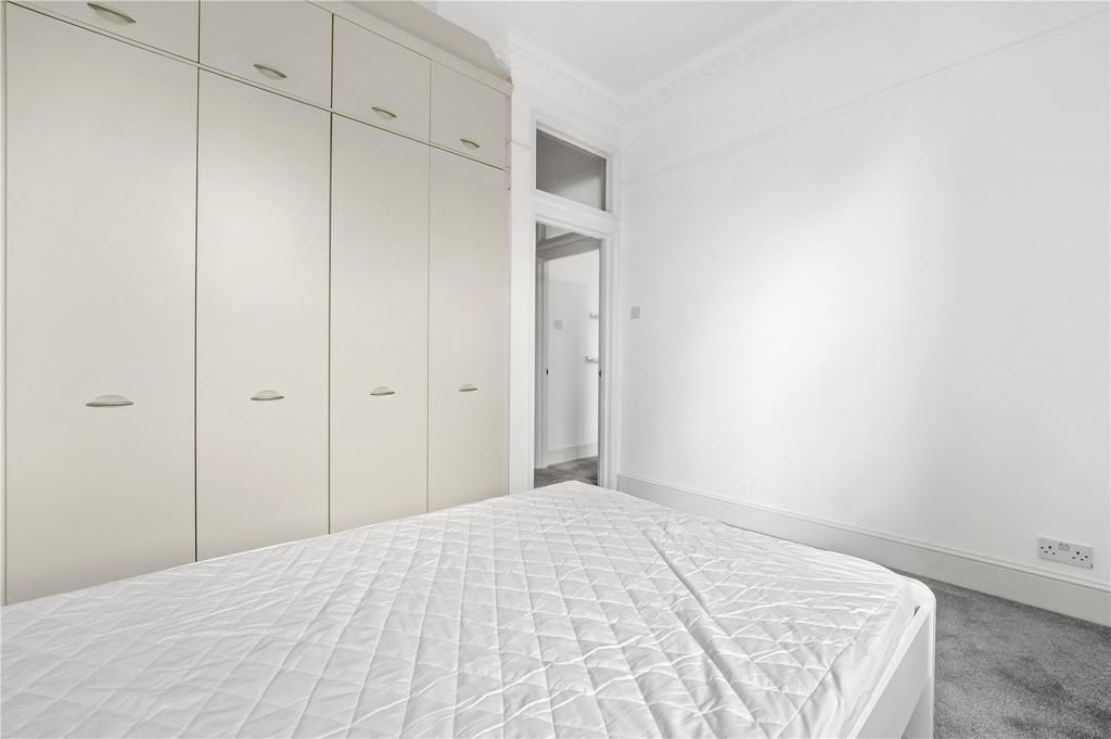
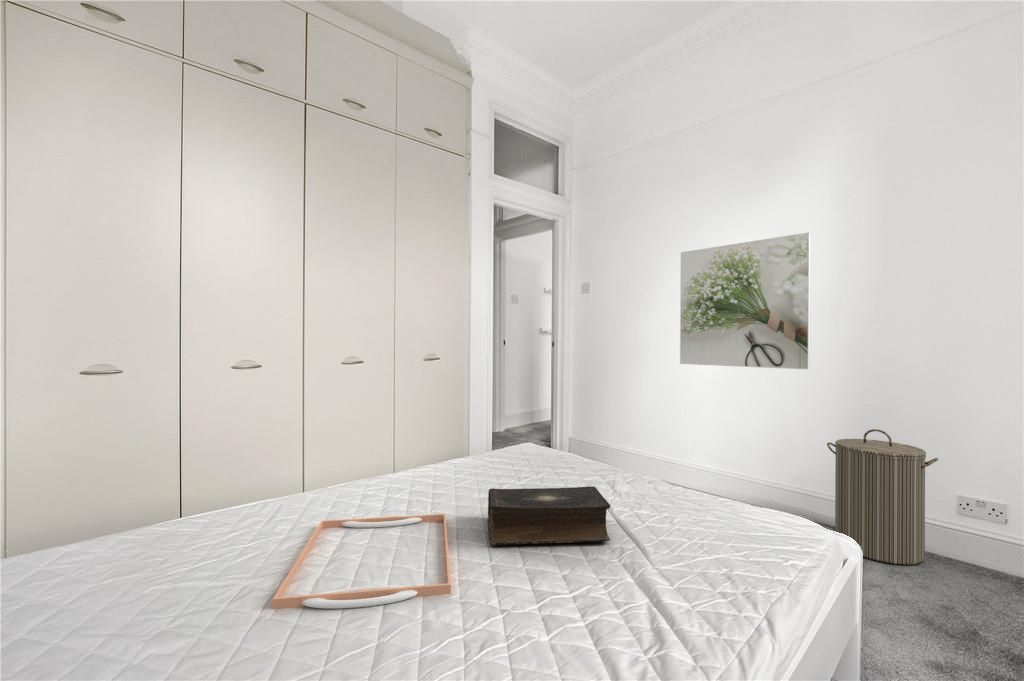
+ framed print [679,231,812,371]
+ book [487,485,611,546]
+ laundry hamper [826,428,939,566]
+ serving tray [271,513,452,610]
